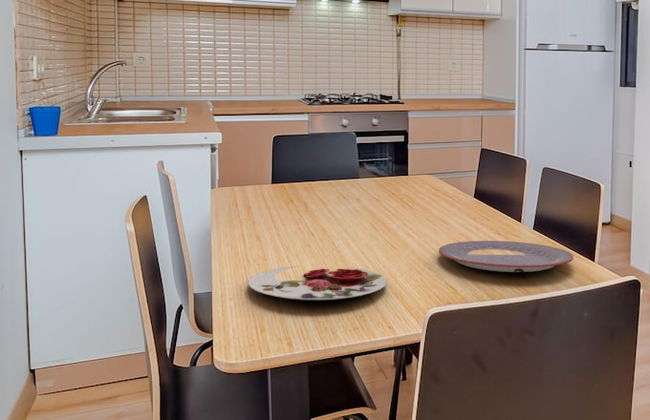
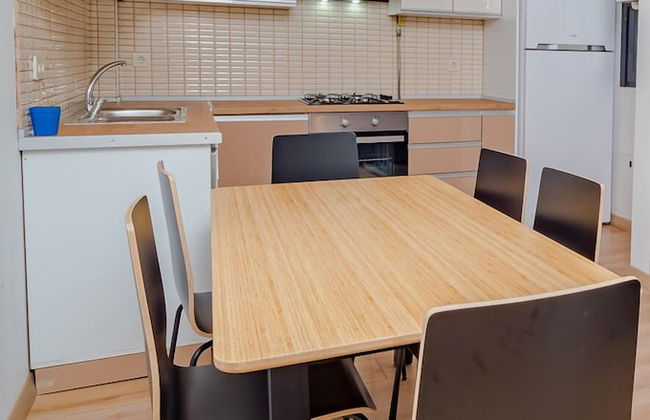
- plate [438,240,574,273]
- plate [247,265,388,301]
